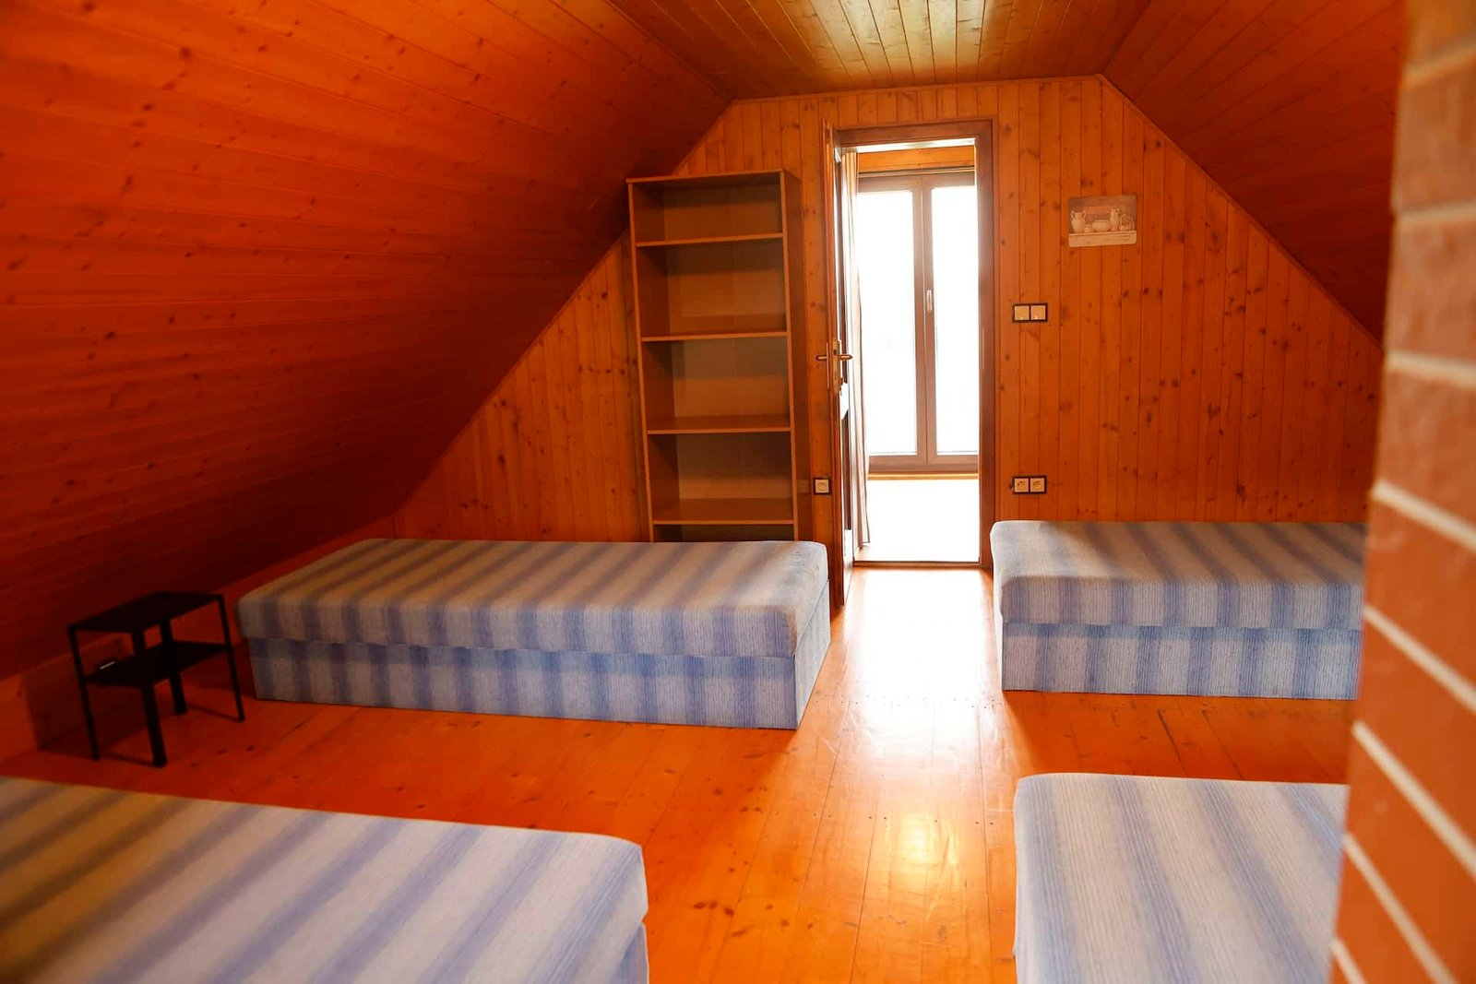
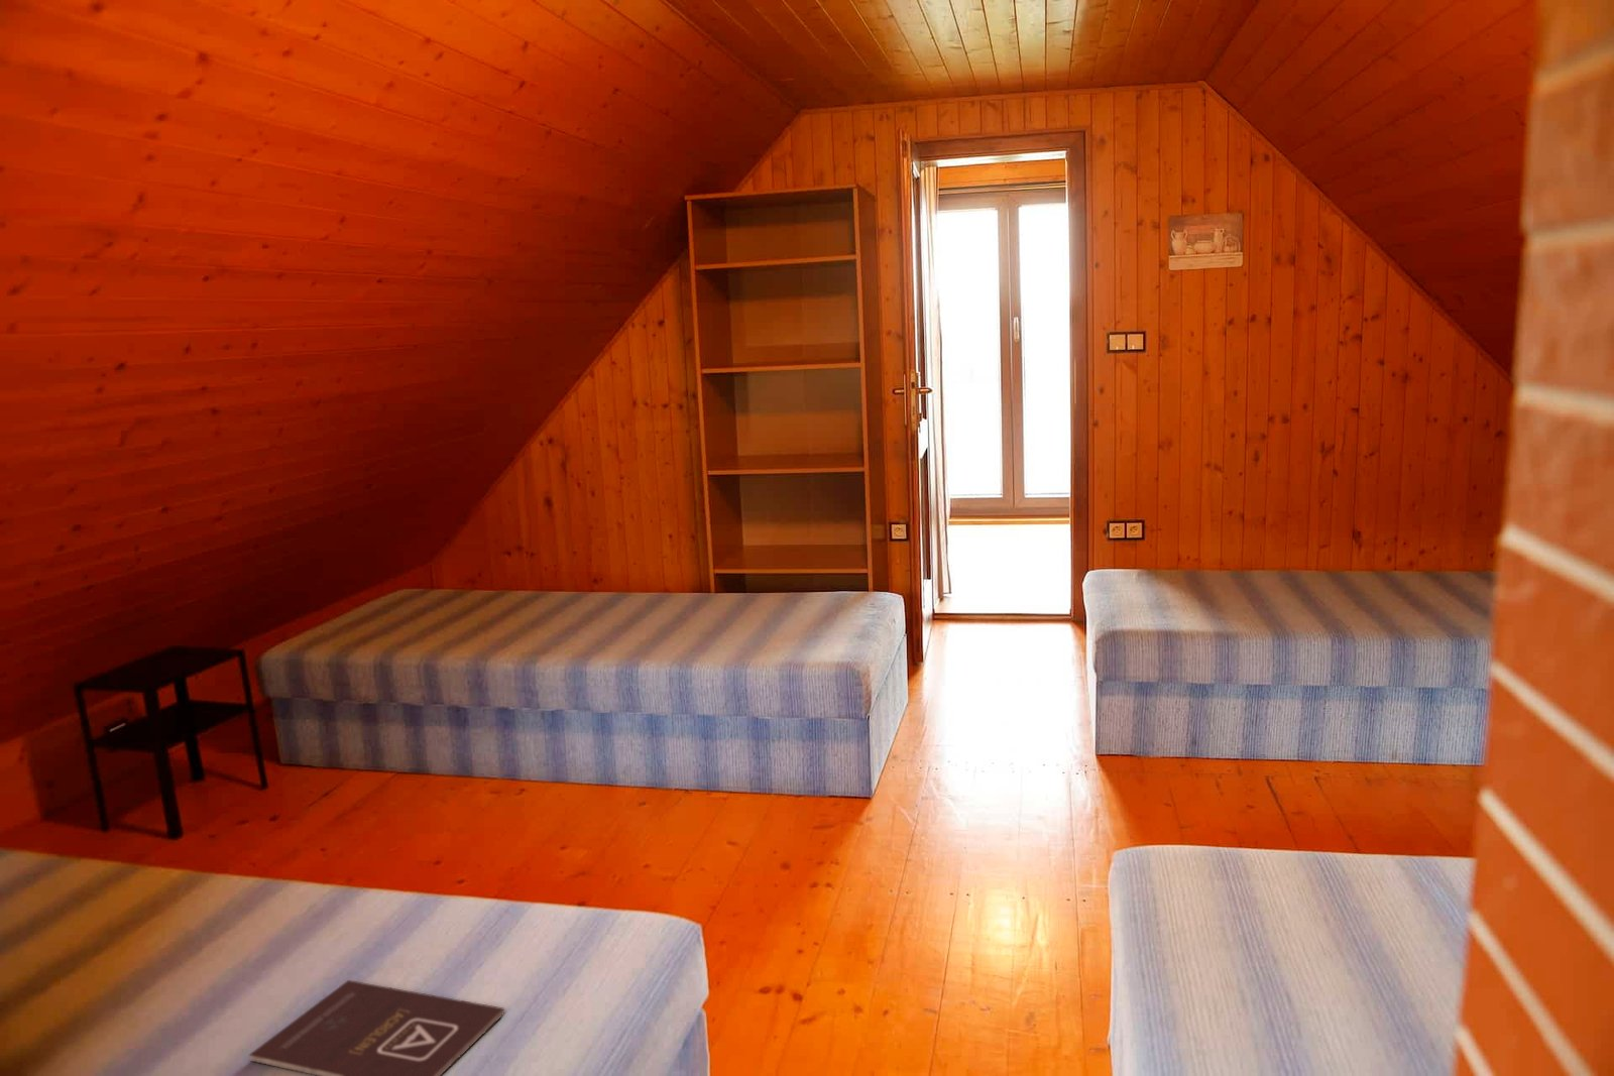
+ book [249,979,506,1076]
